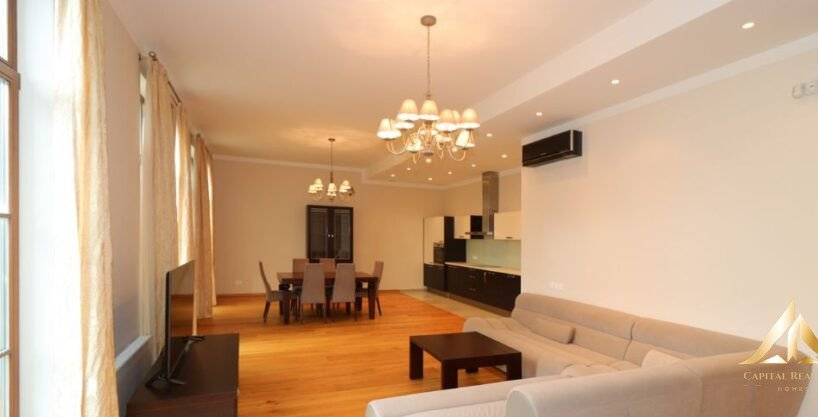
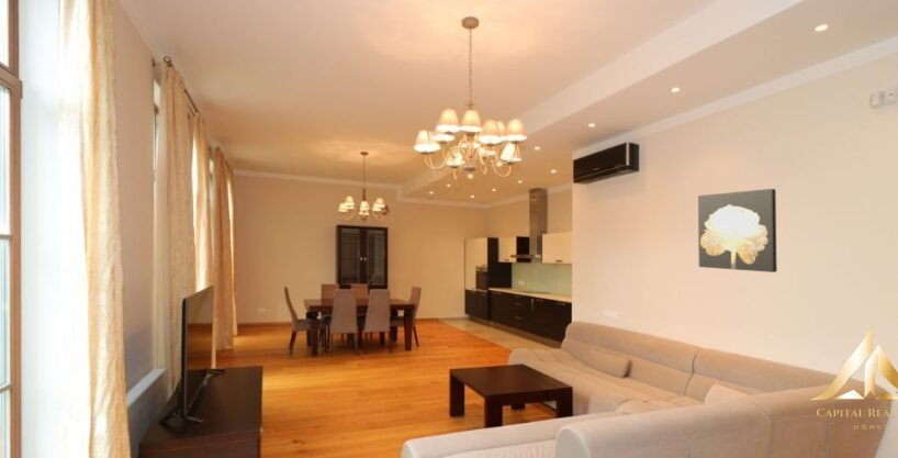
+ wall art [697,188,778,273]
